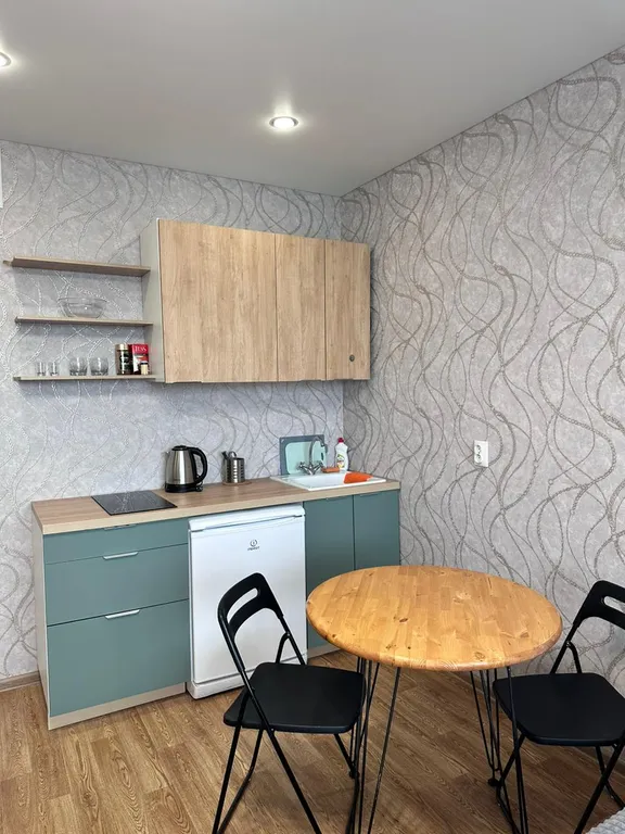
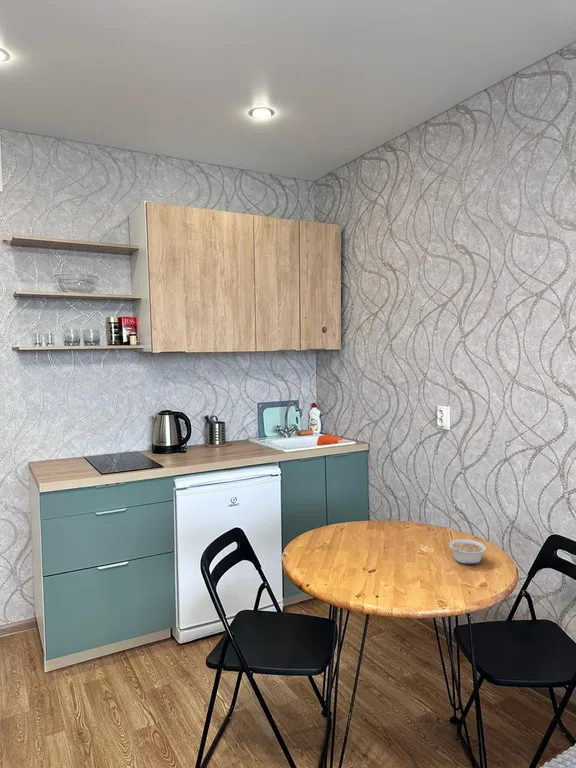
+ legume [448,538,487,565]
